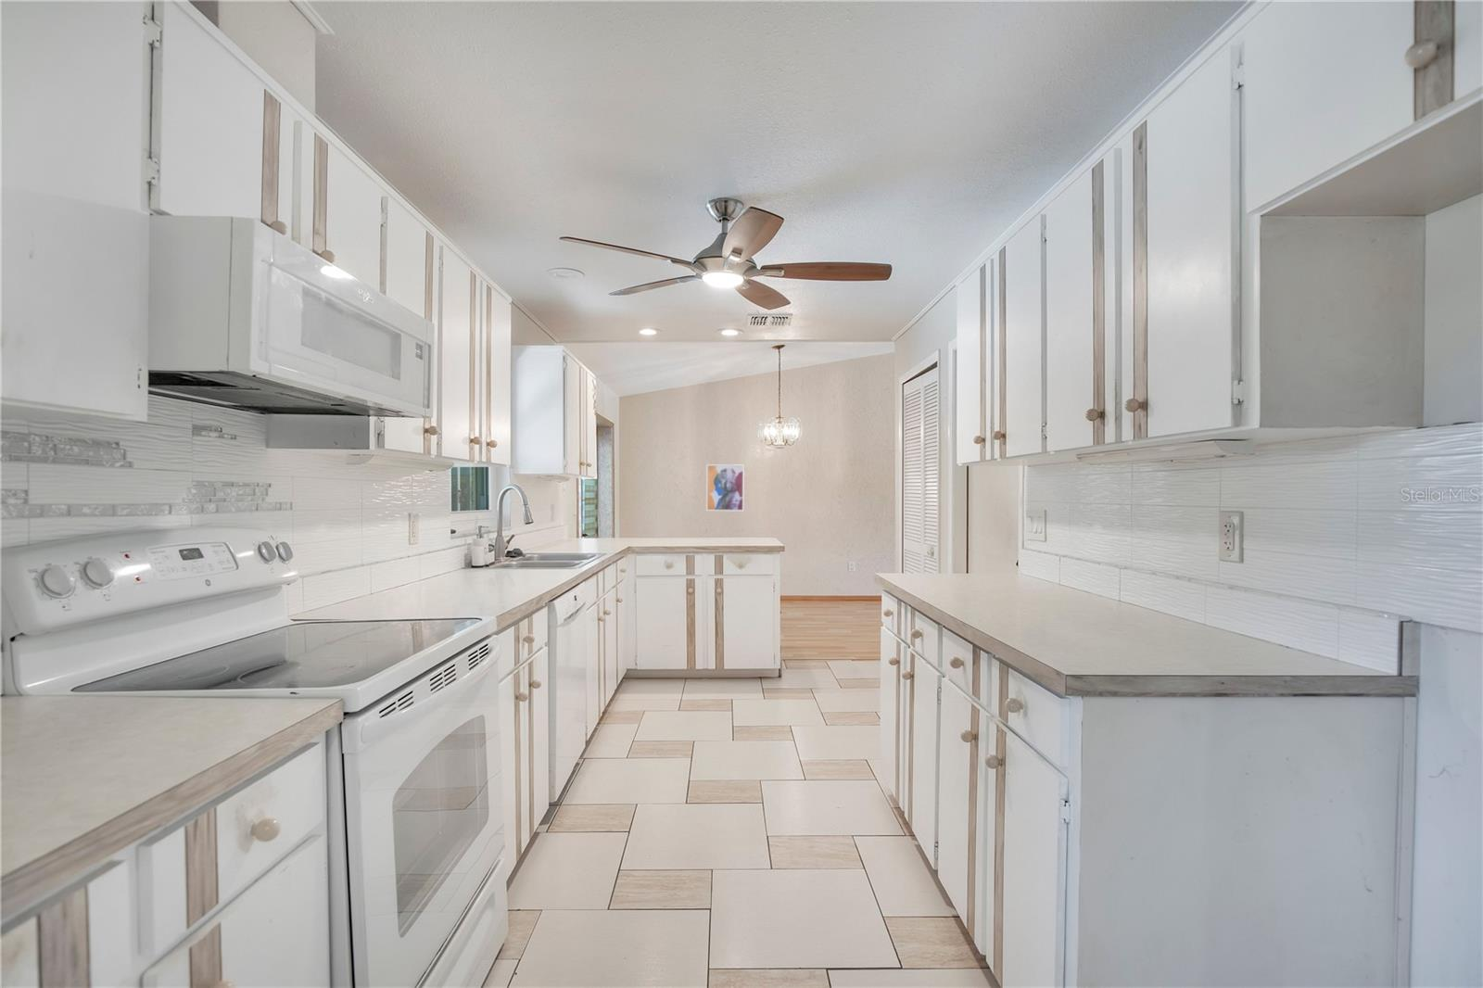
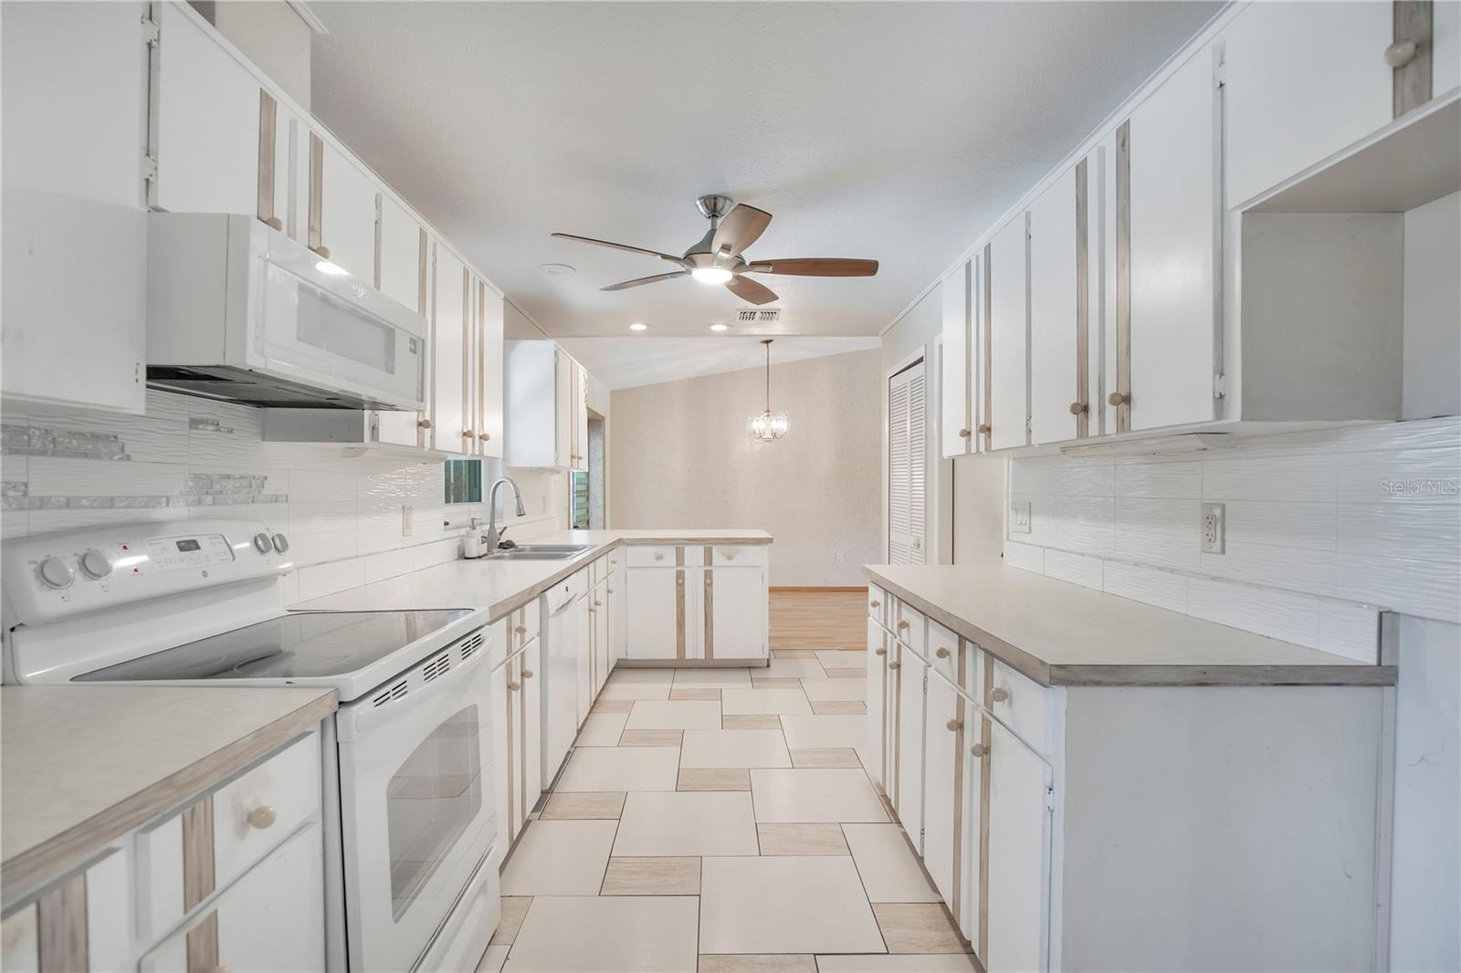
- wall art [706,463,745,512]
